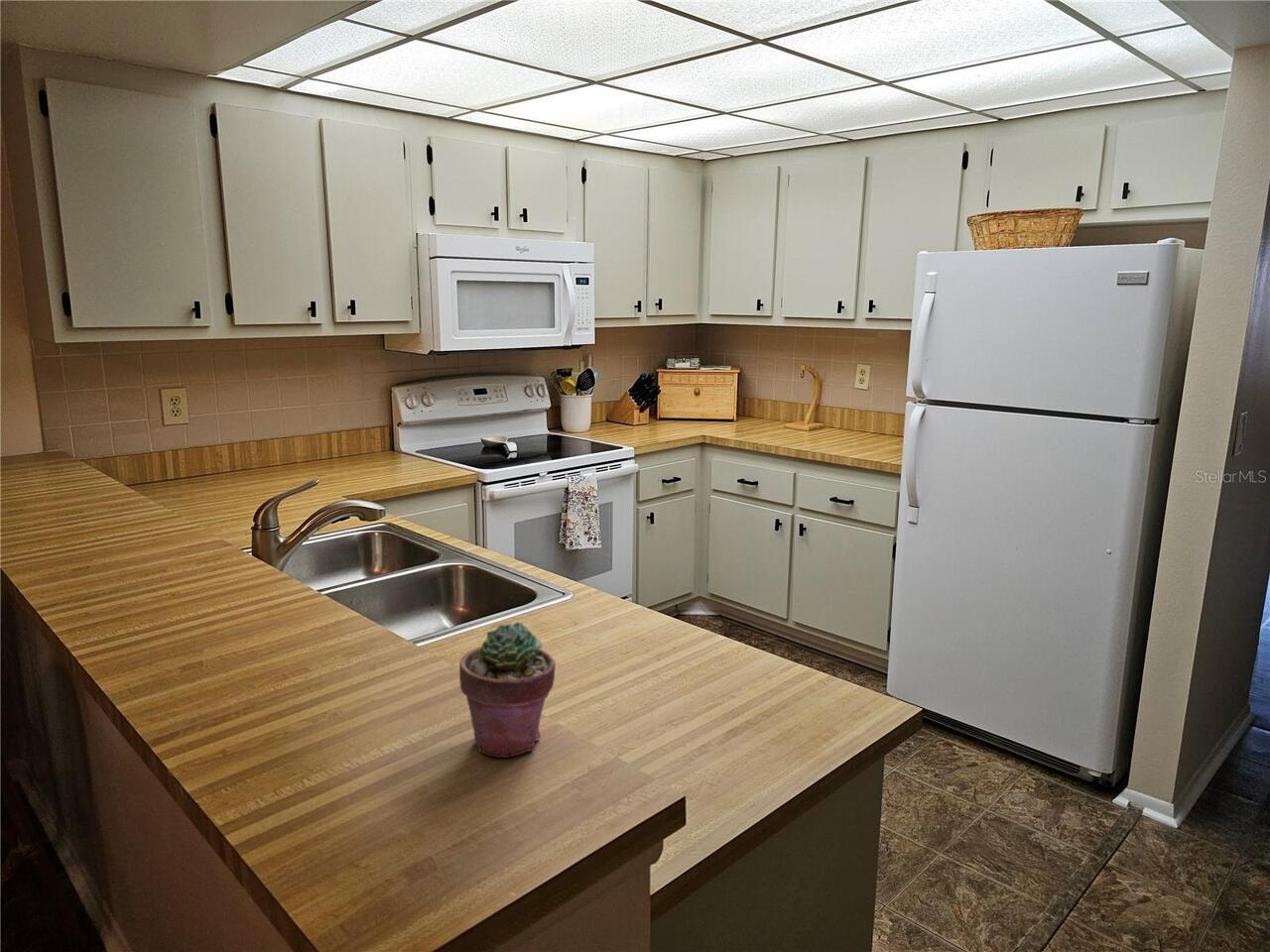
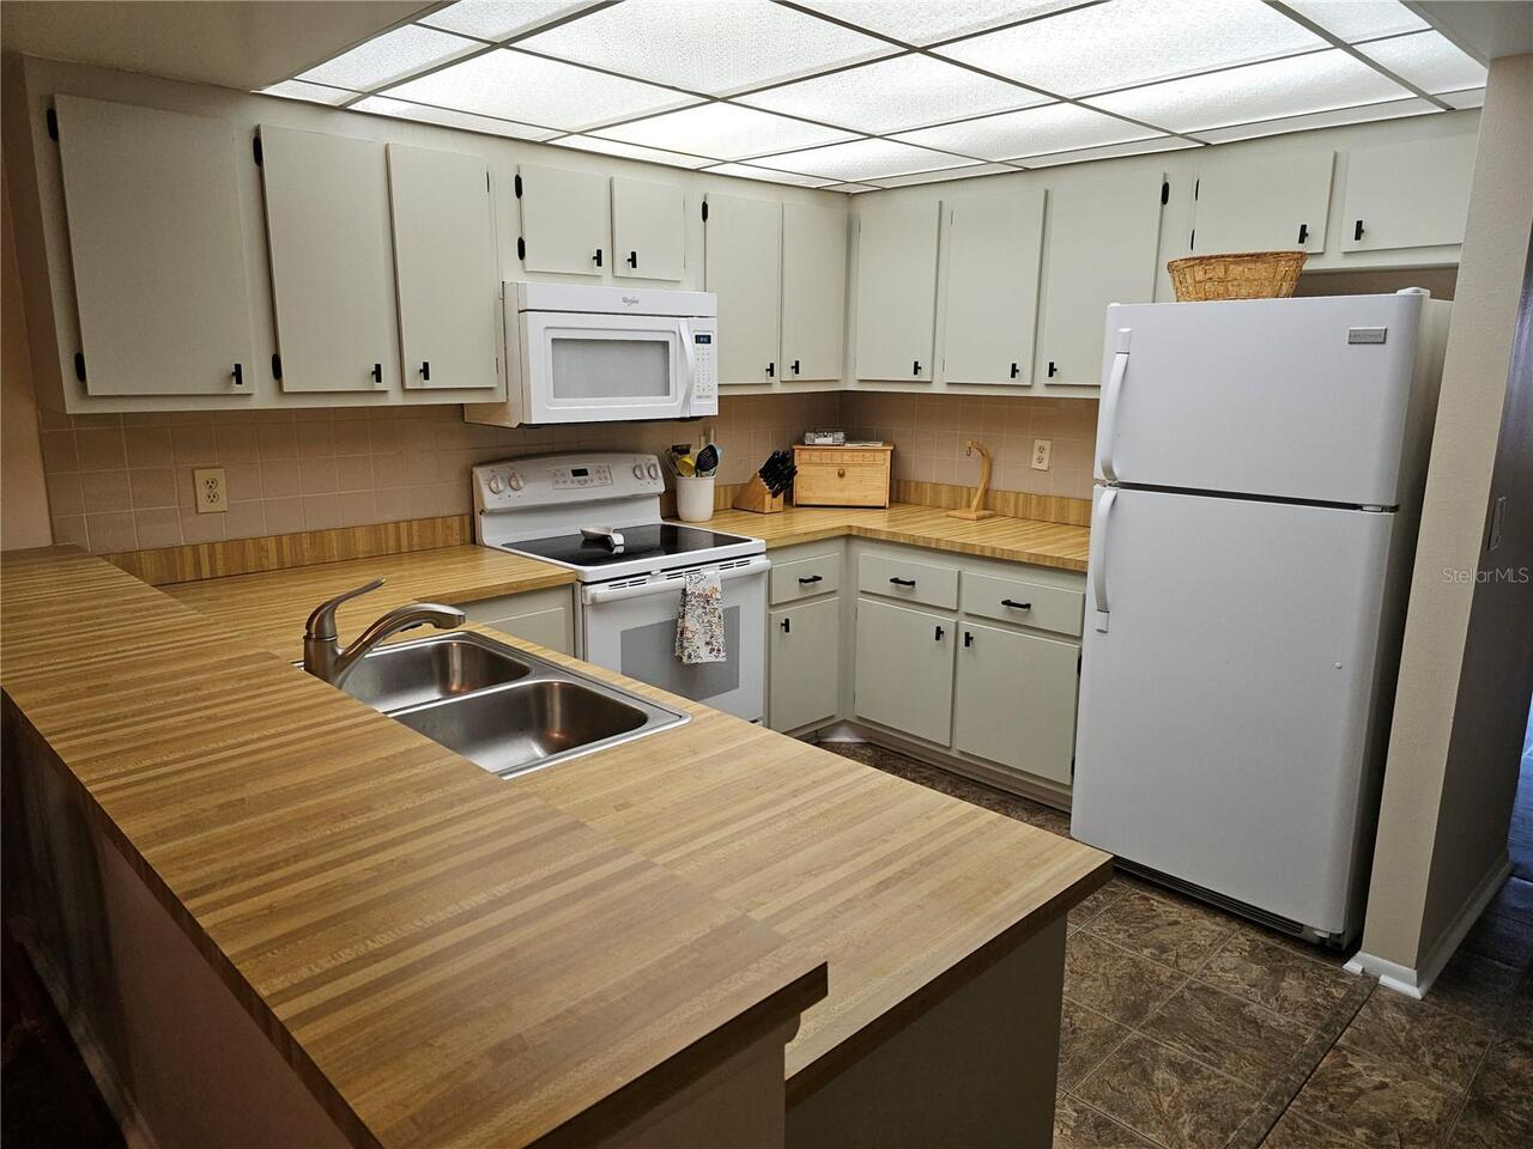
- potted succulent [458,621,557,759]
